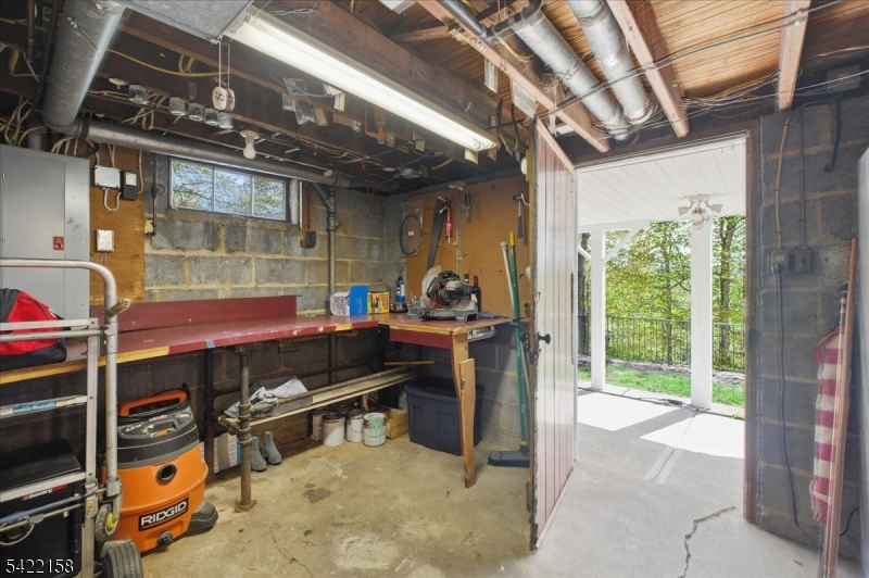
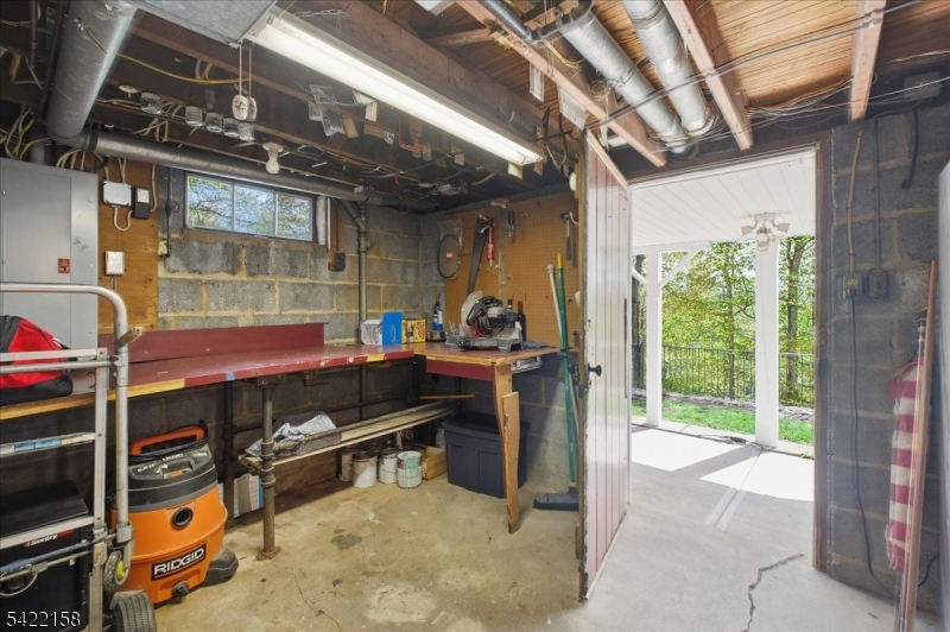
- boots [250,429,282,472]
